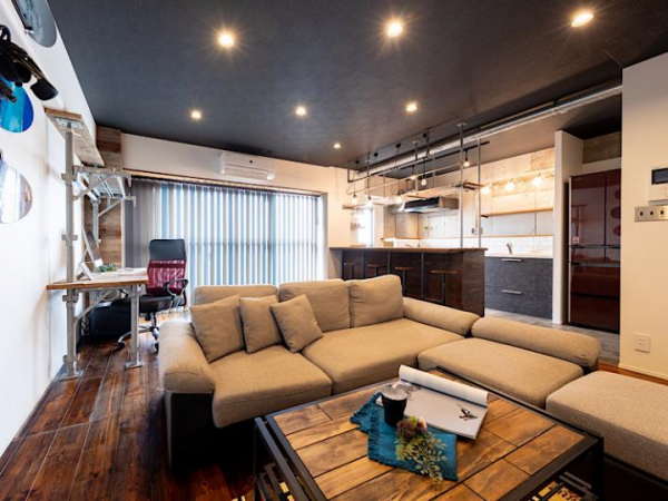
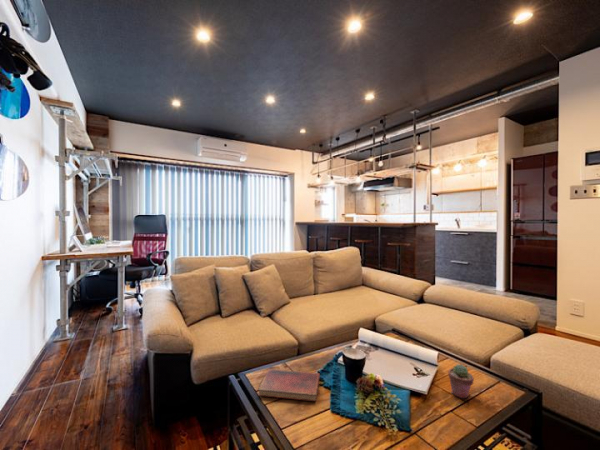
+ diary [257,368,321,402]
+ potted succulent [447,363,475,399]
